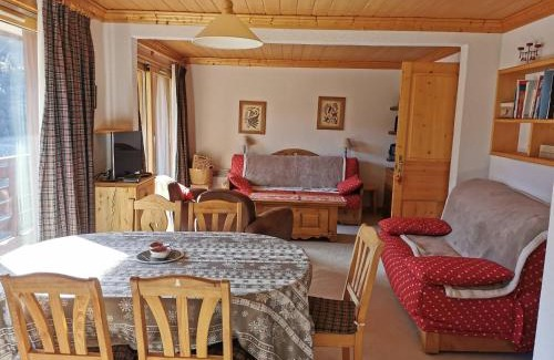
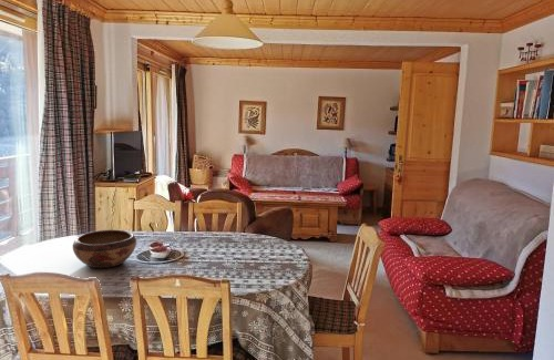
+ decorative bowl [72,229,137,269]
